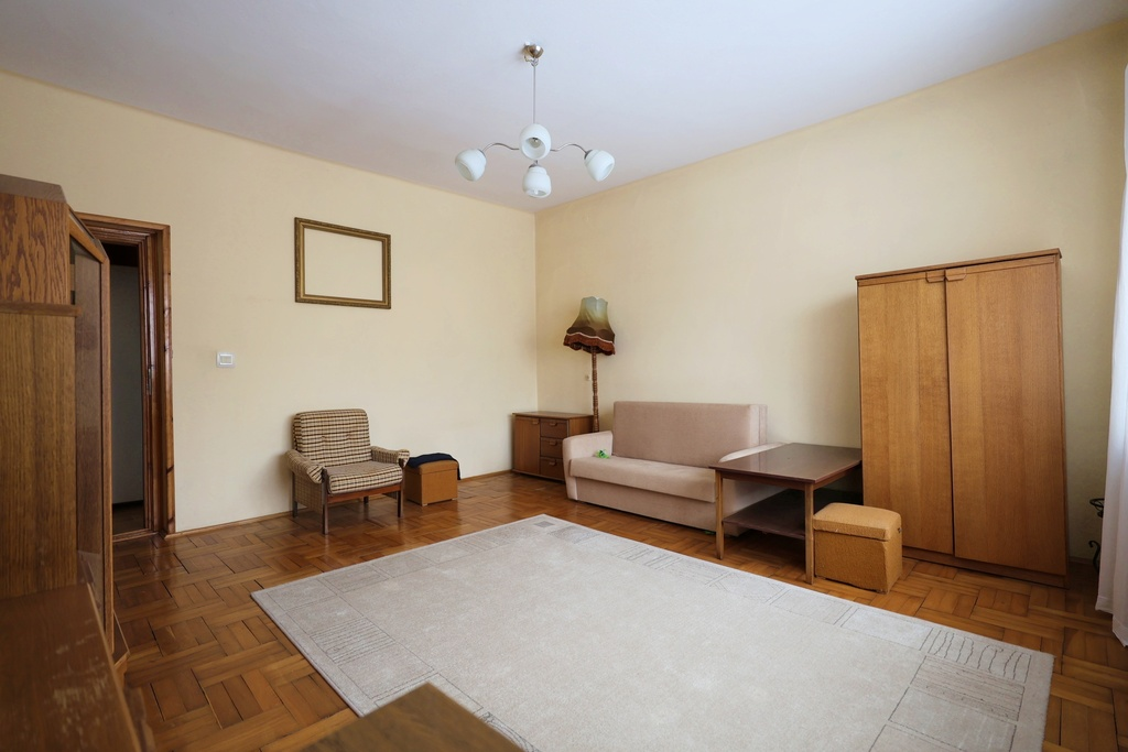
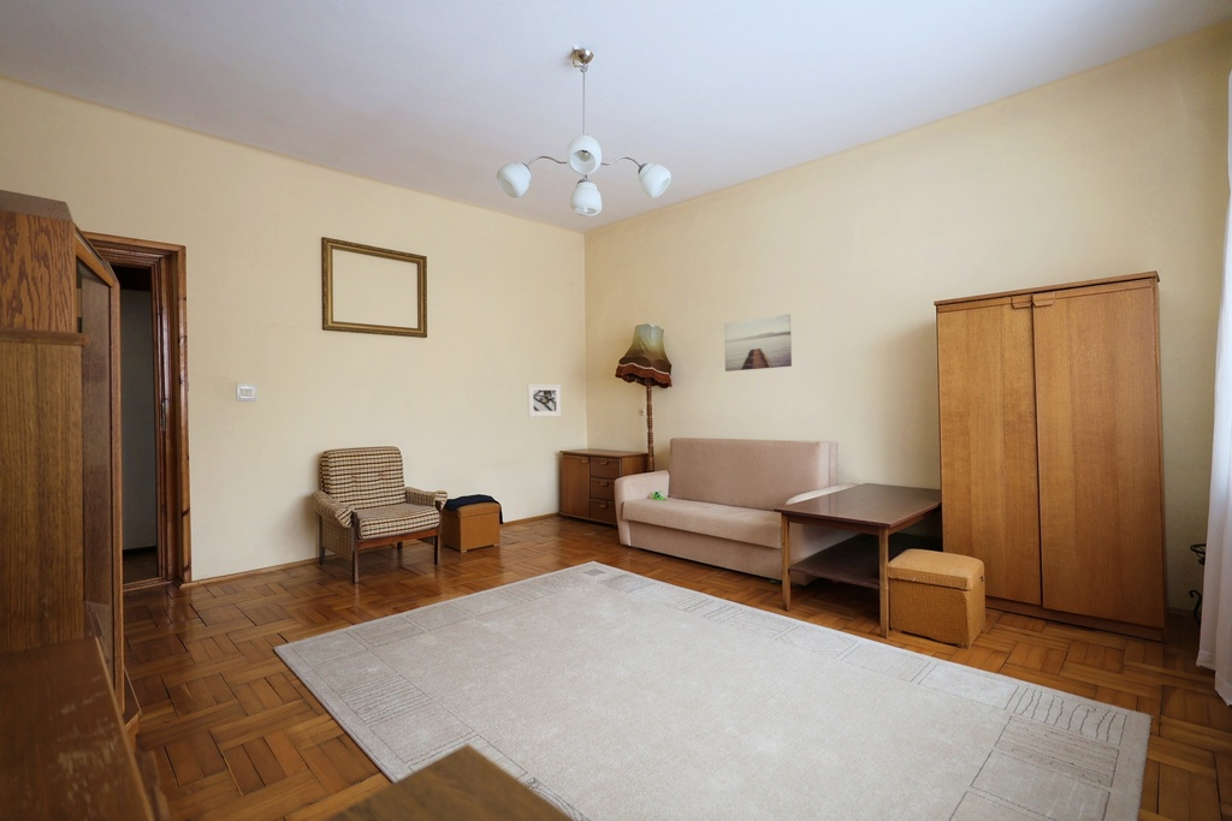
+ wall art [723,313,793,373]
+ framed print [526,382,562,418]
